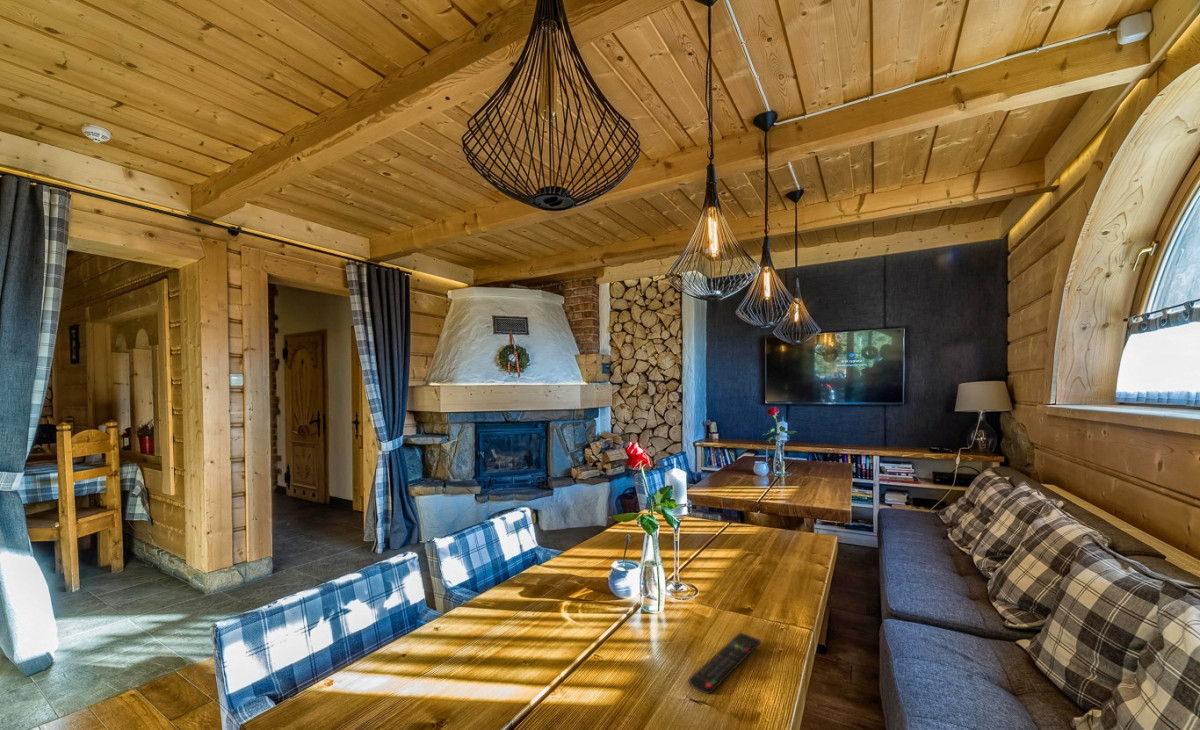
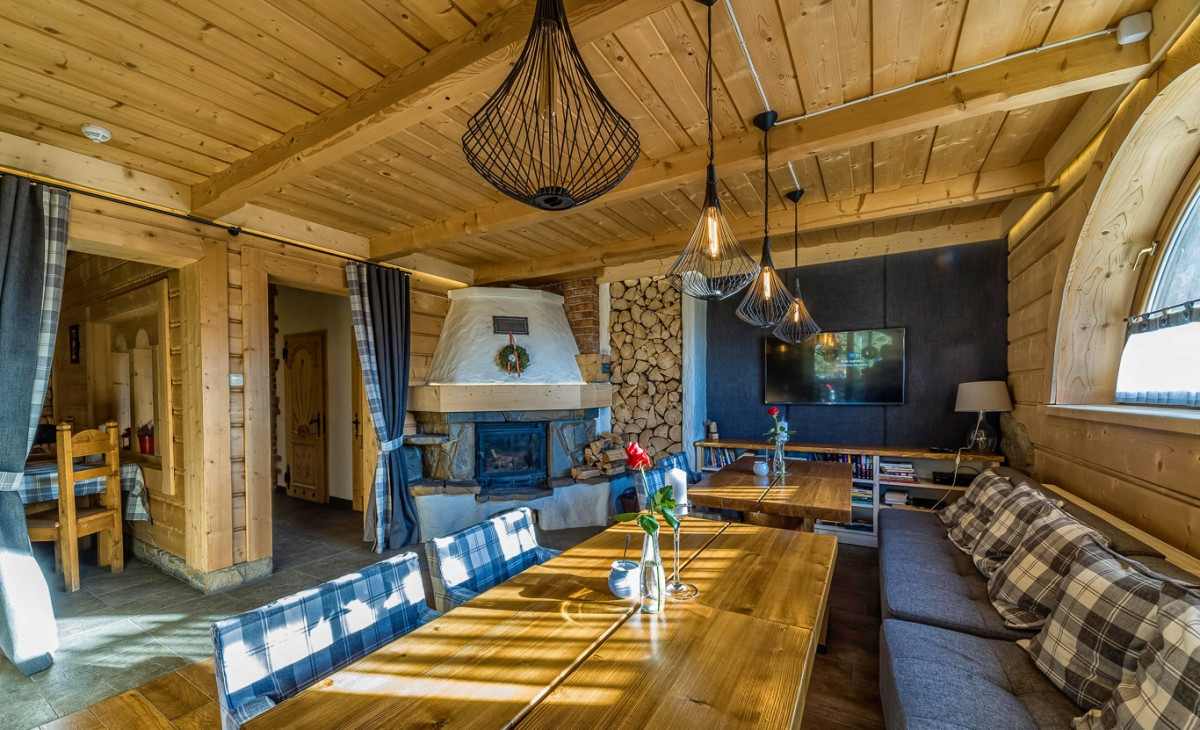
- remote control [687,631,762,695]
